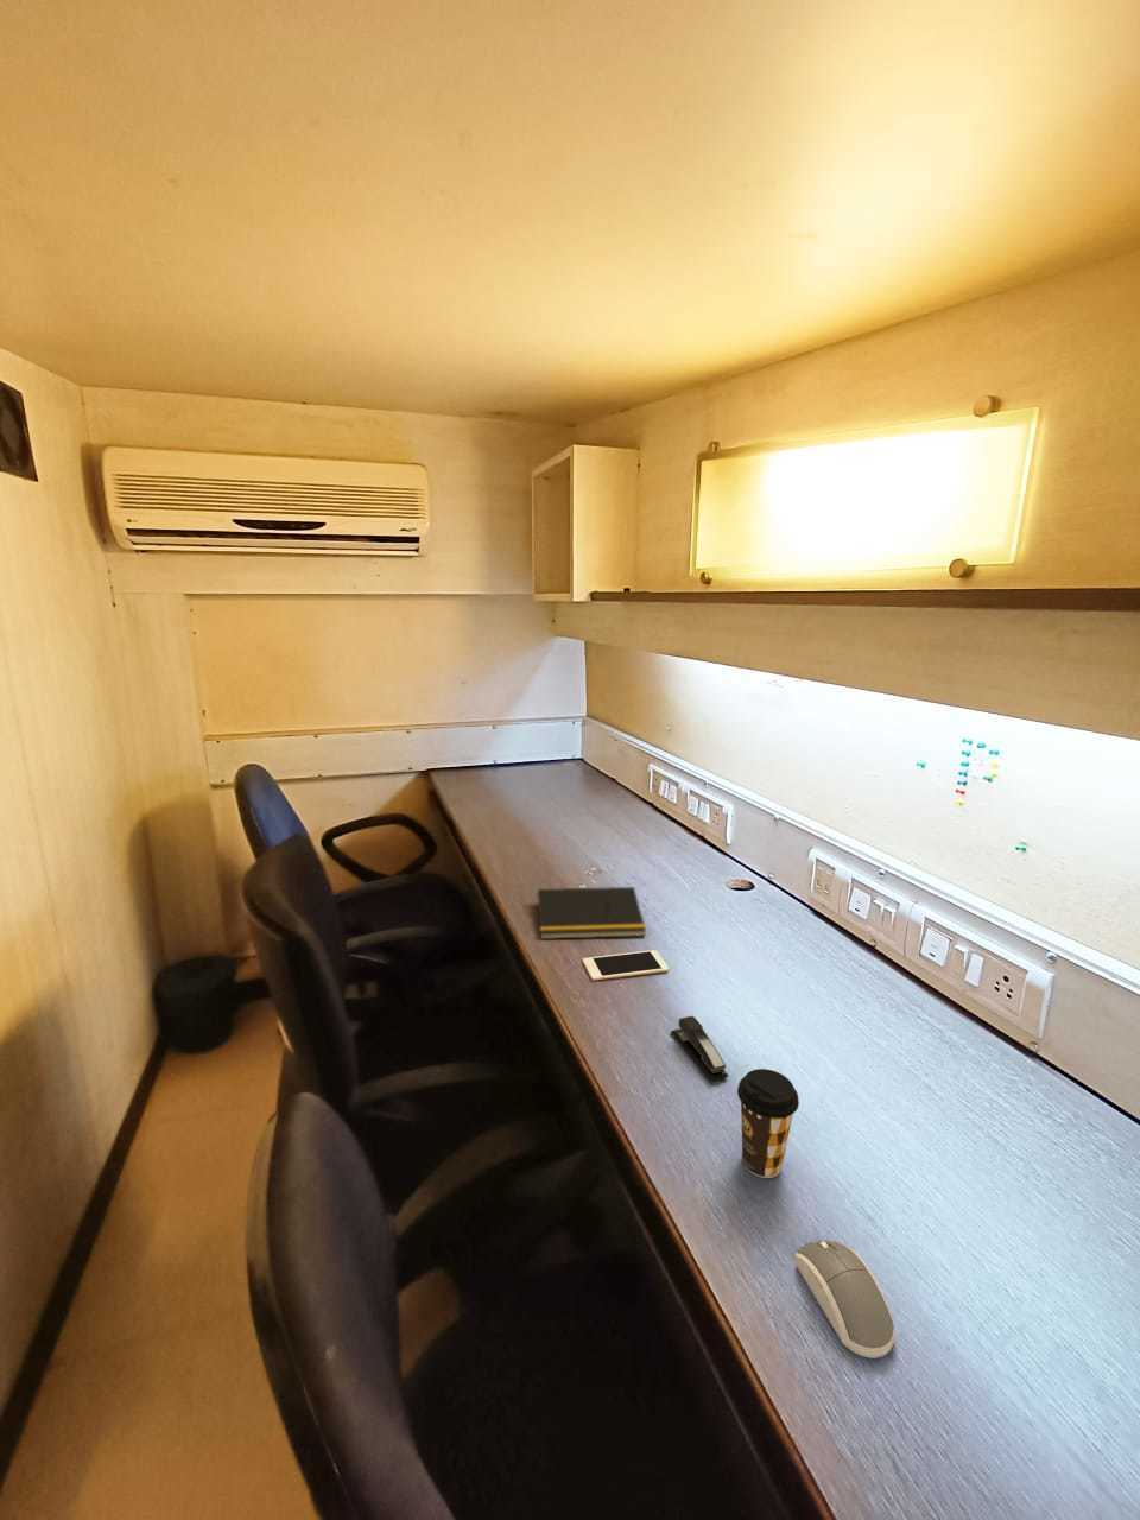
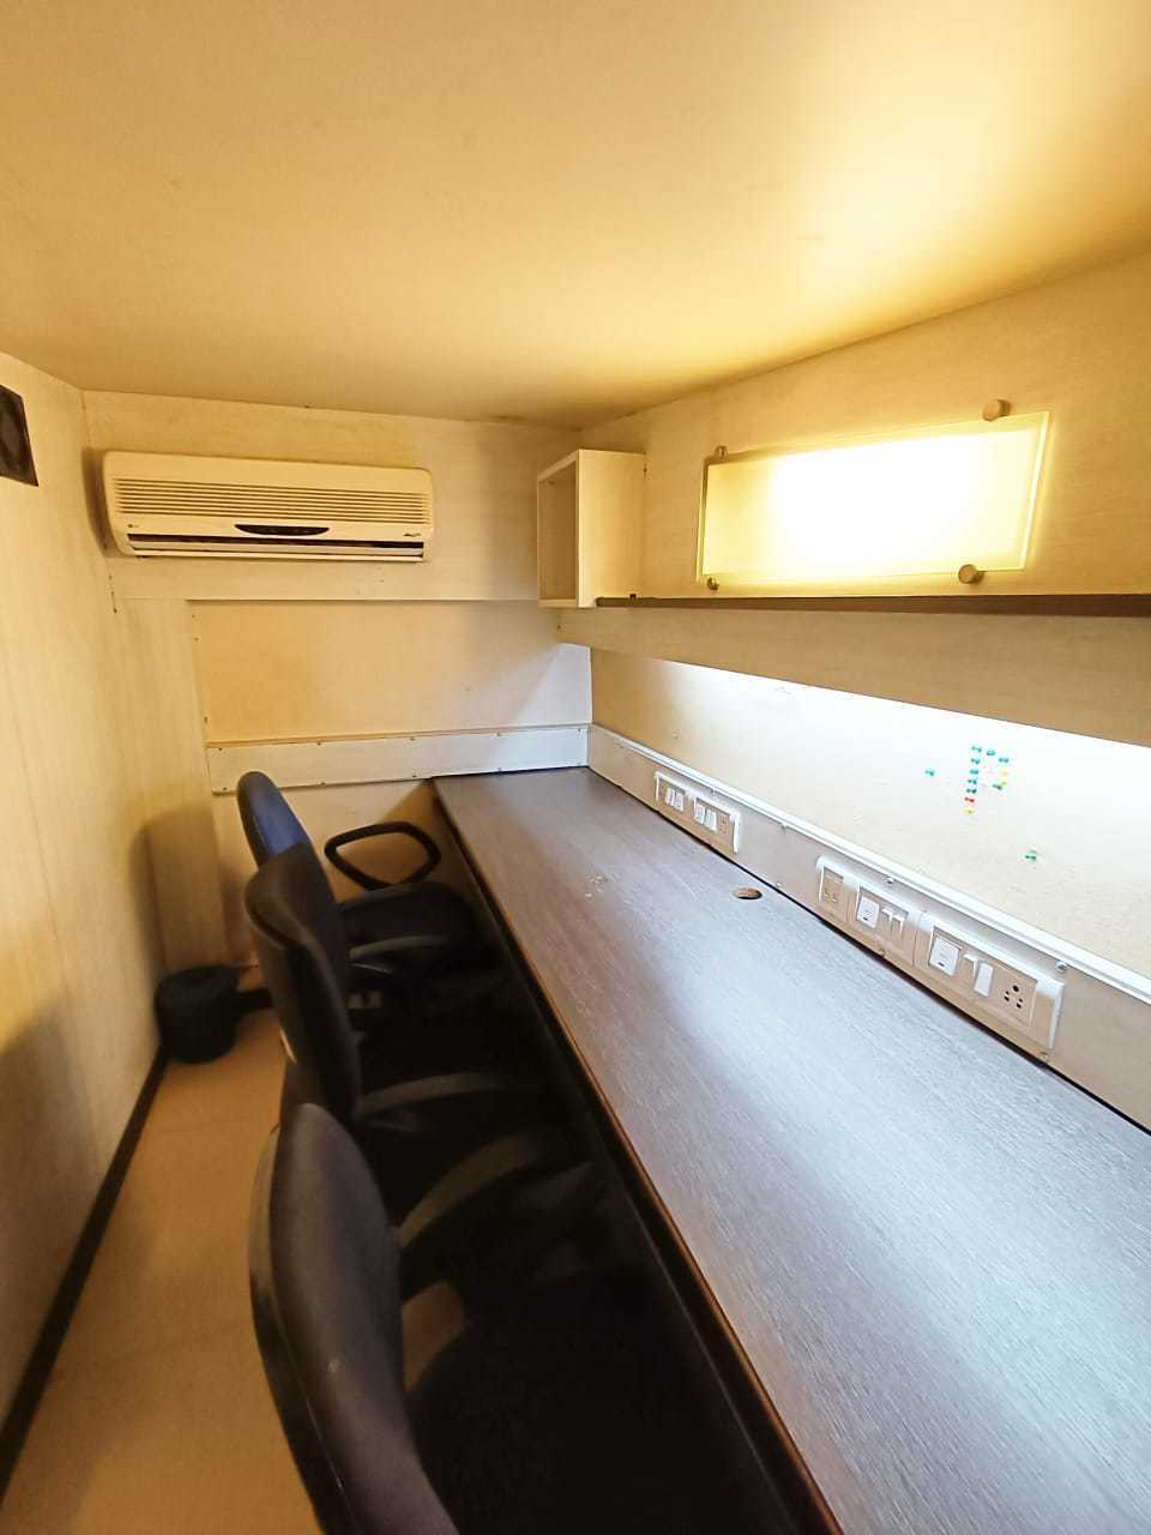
- cell phone [582,949,669,983]
- stapler [669,1015,729,1083]
- notepad [534,886,647,941]
- coffee cup [736,1068,800,1179]
- computer mouse [794,1240,897,1360]
